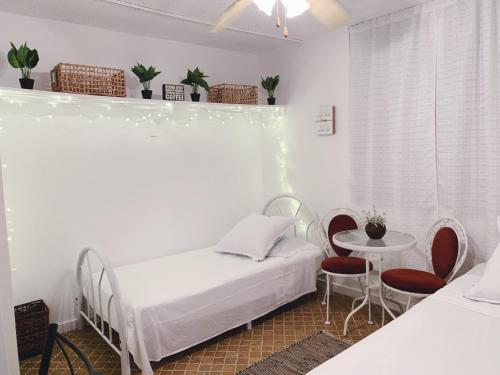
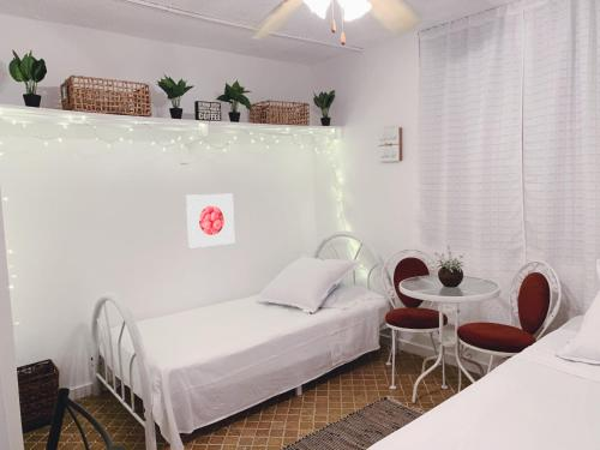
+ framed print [185,193,235,250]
